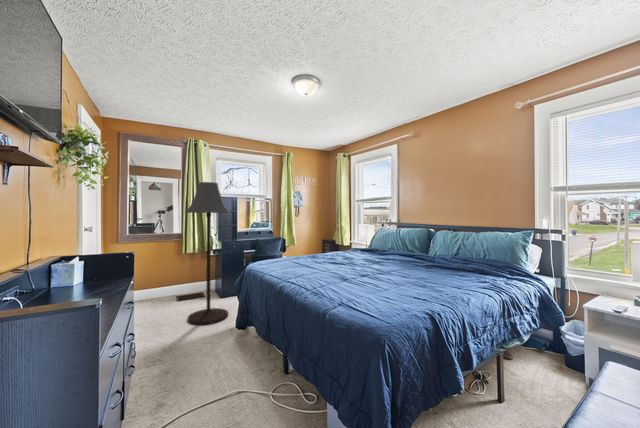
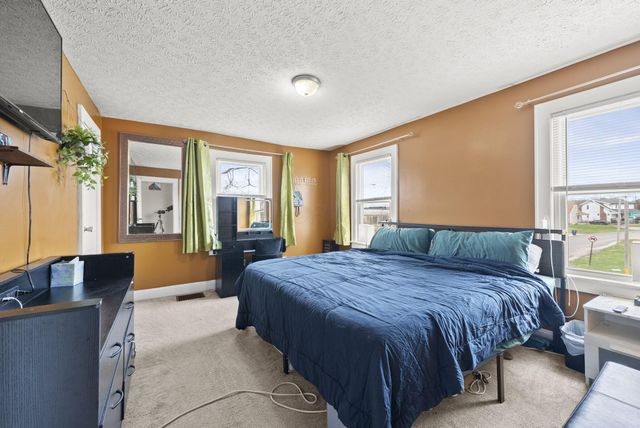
- floor lamp [184,181,232,326]
